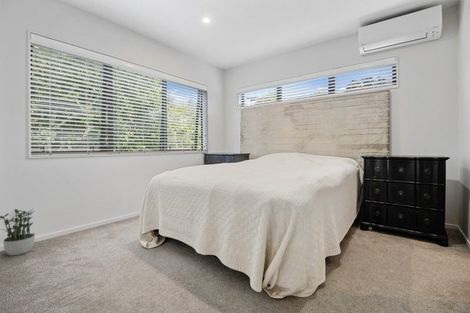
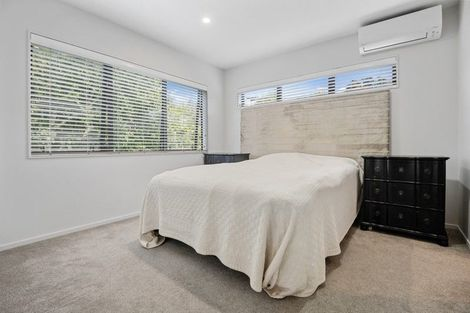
- potted plant [0,208,36,256]
